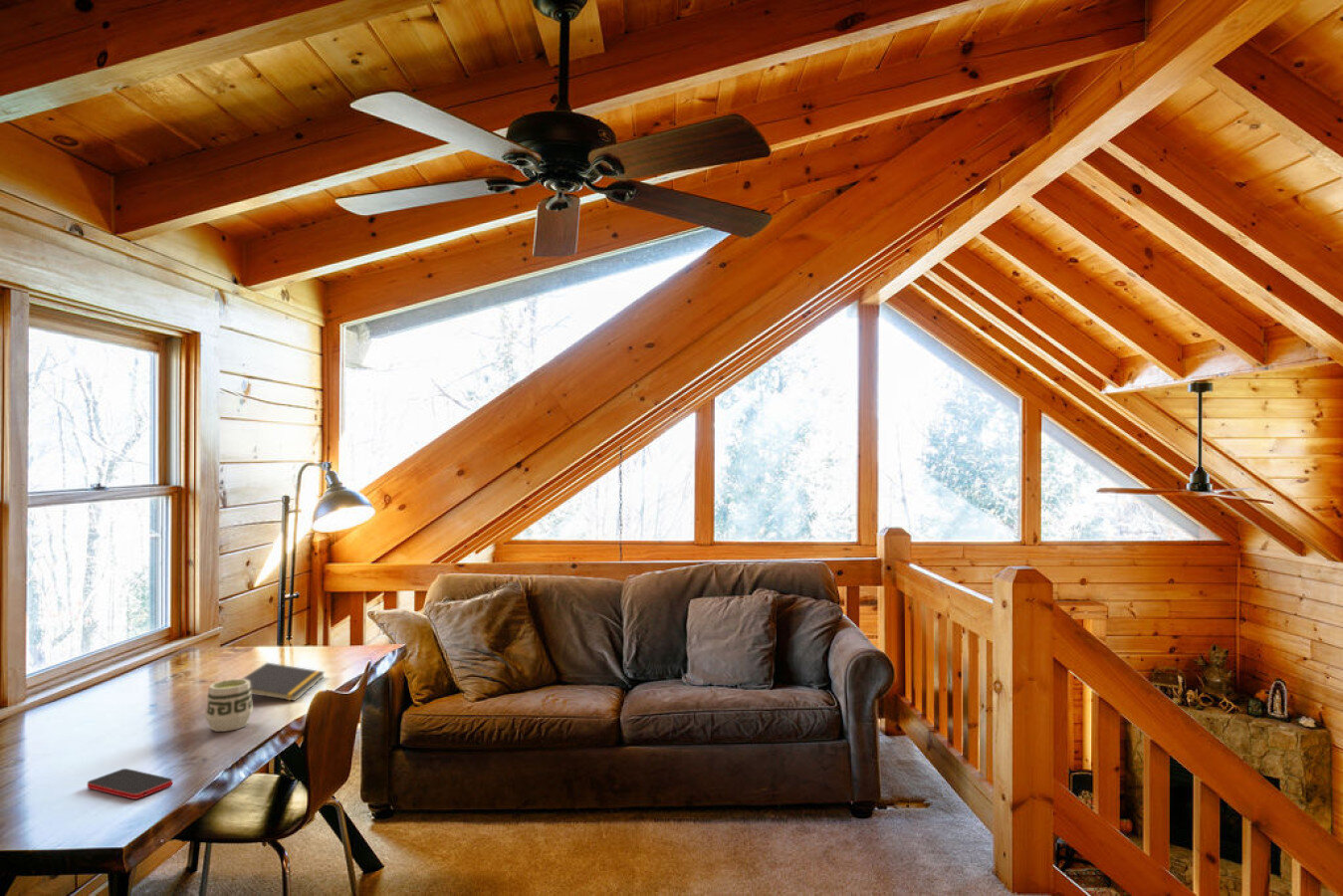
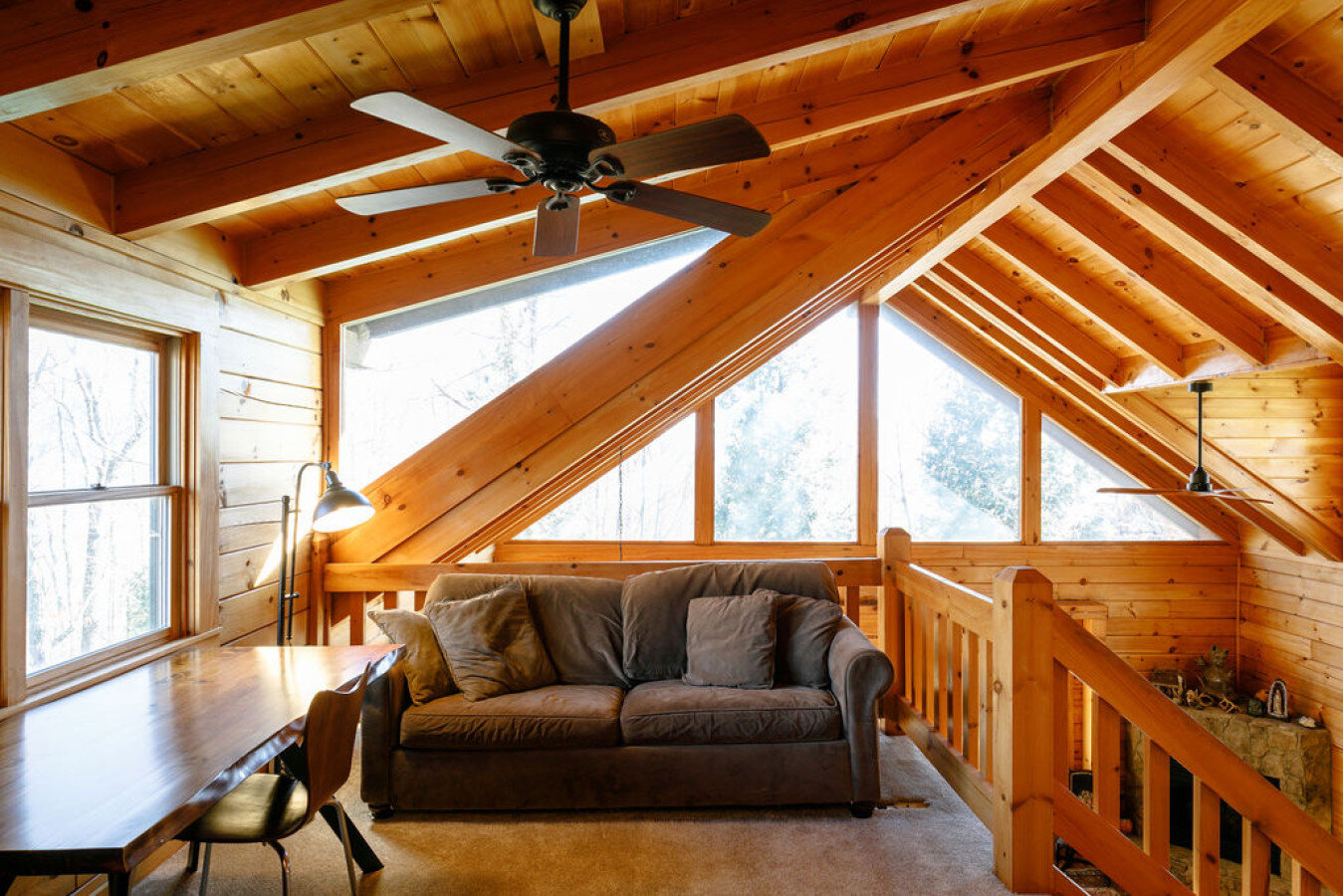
- smartphone [87,768,173,800]
- notepad [242,662,326,702]
- cup [204,678,254,732]
